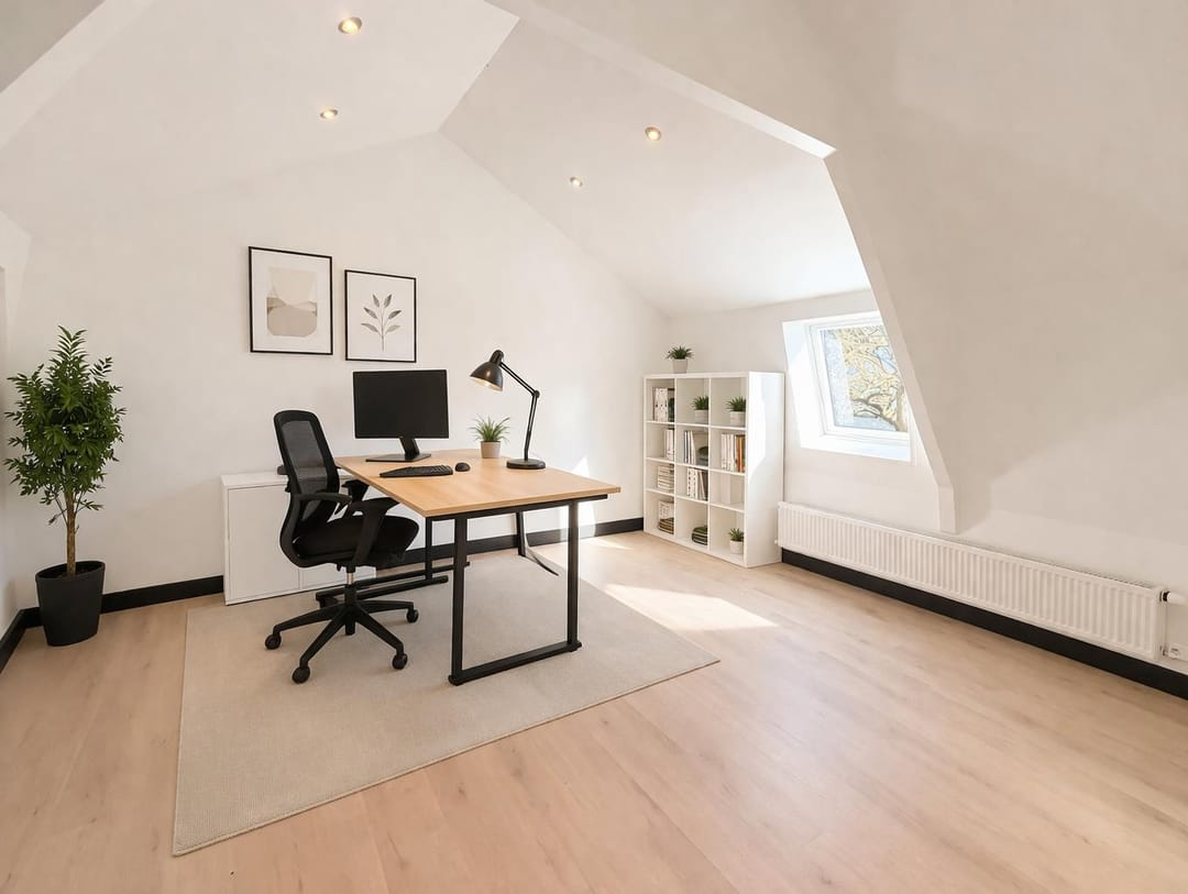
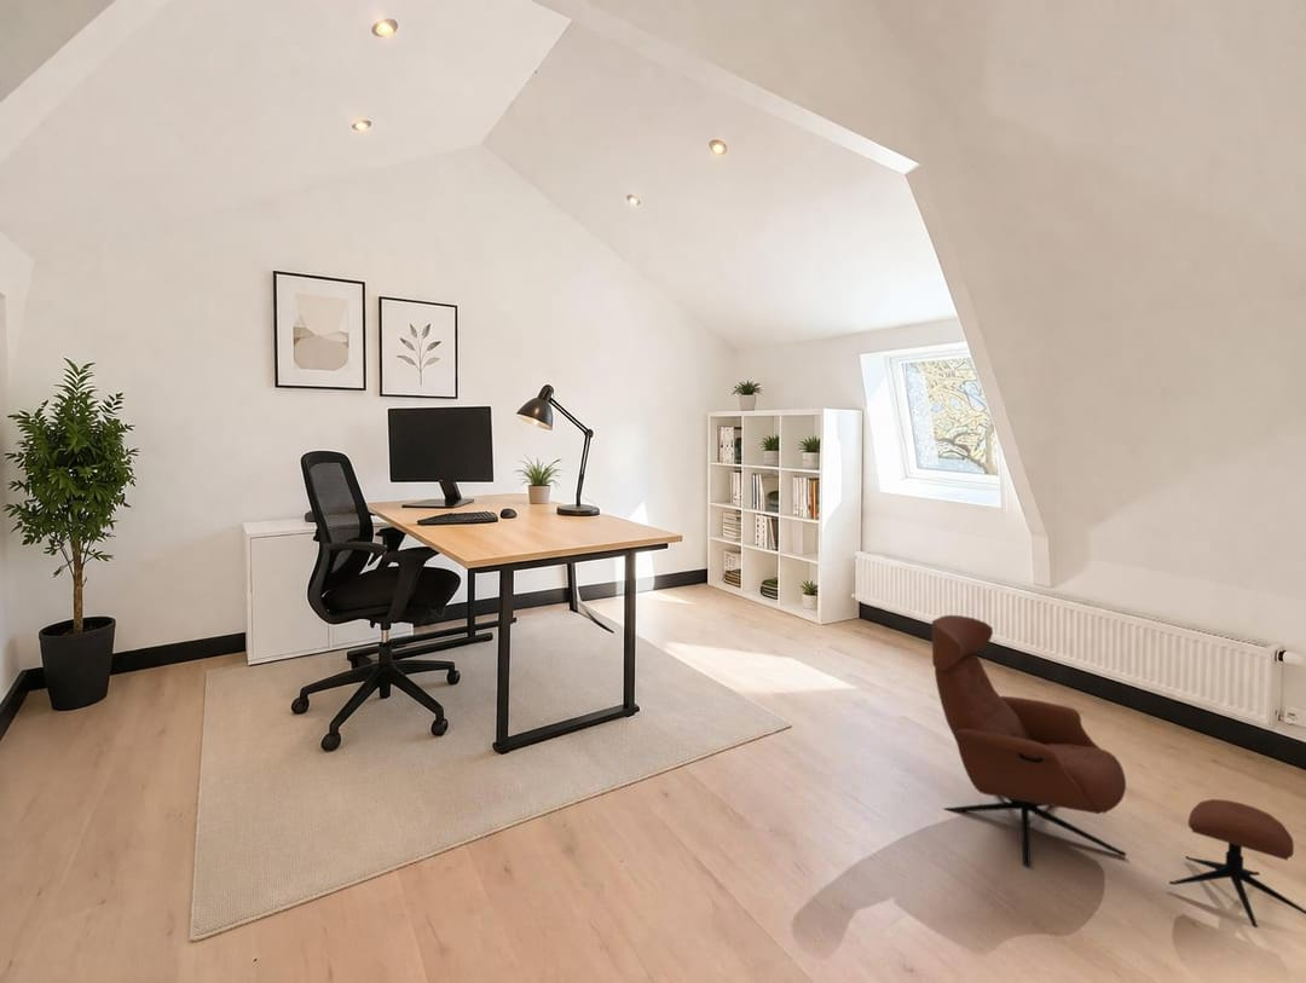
+ armchair [930,614,1306,930]
